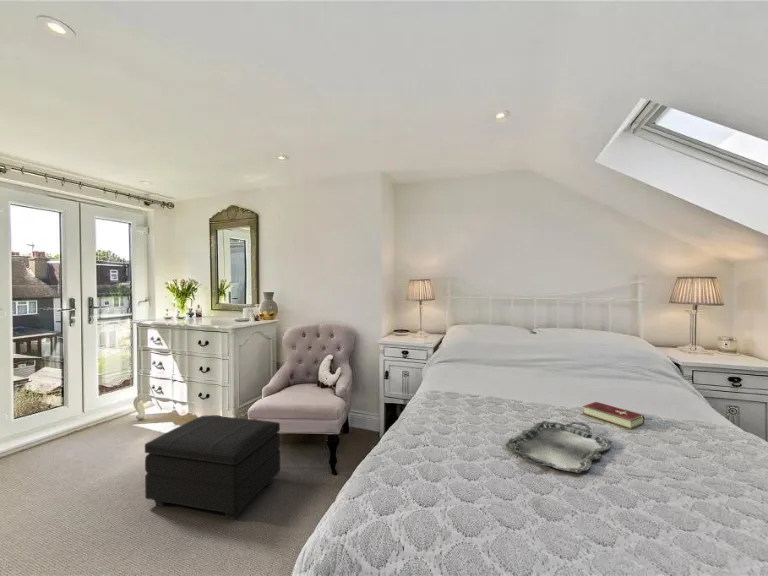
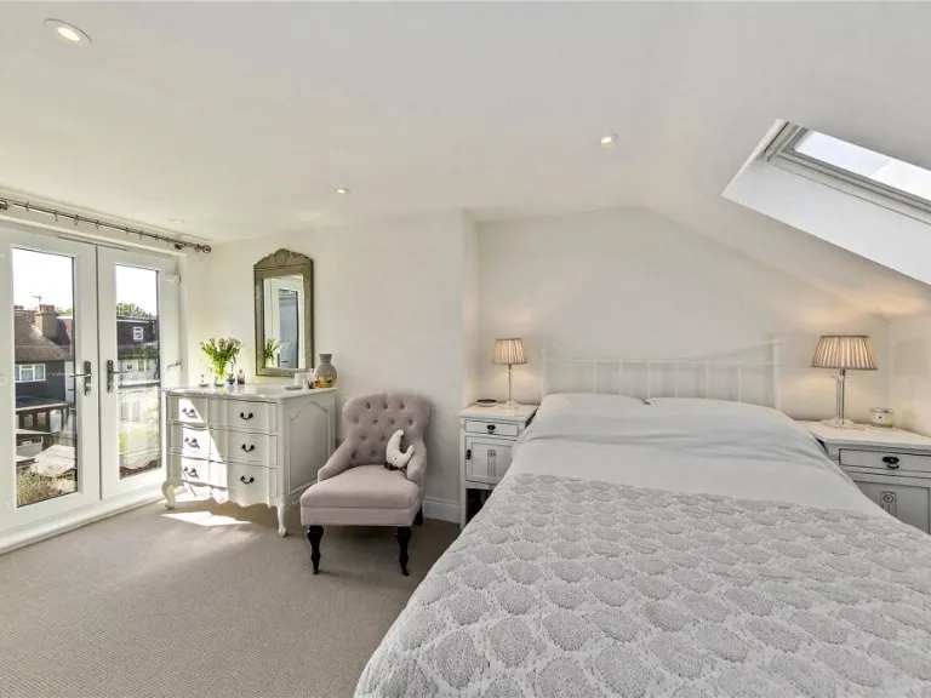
- serving tray [504,420,613,474]
- hardcover book [582,401,645,430]
- footstool [144,415,281,520]
